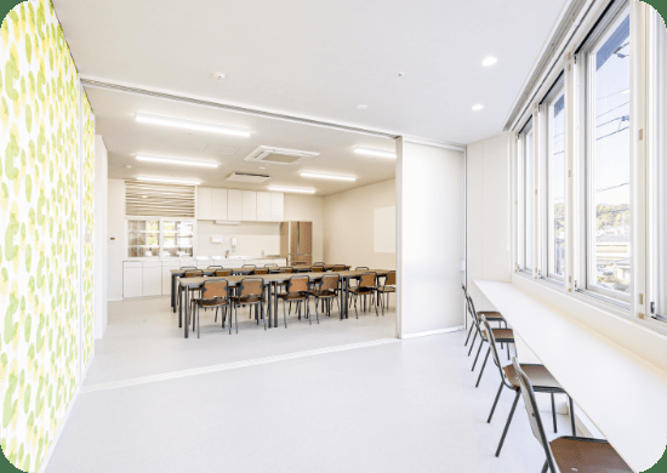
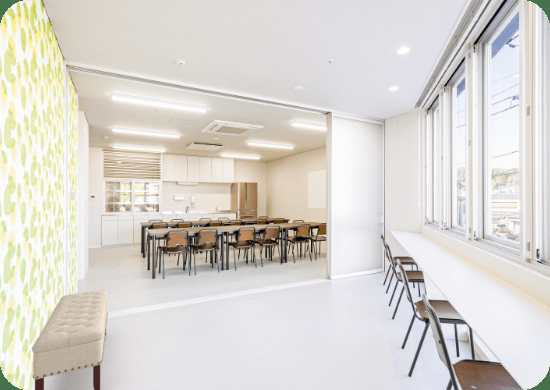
+ bench [31,289,109,390]
